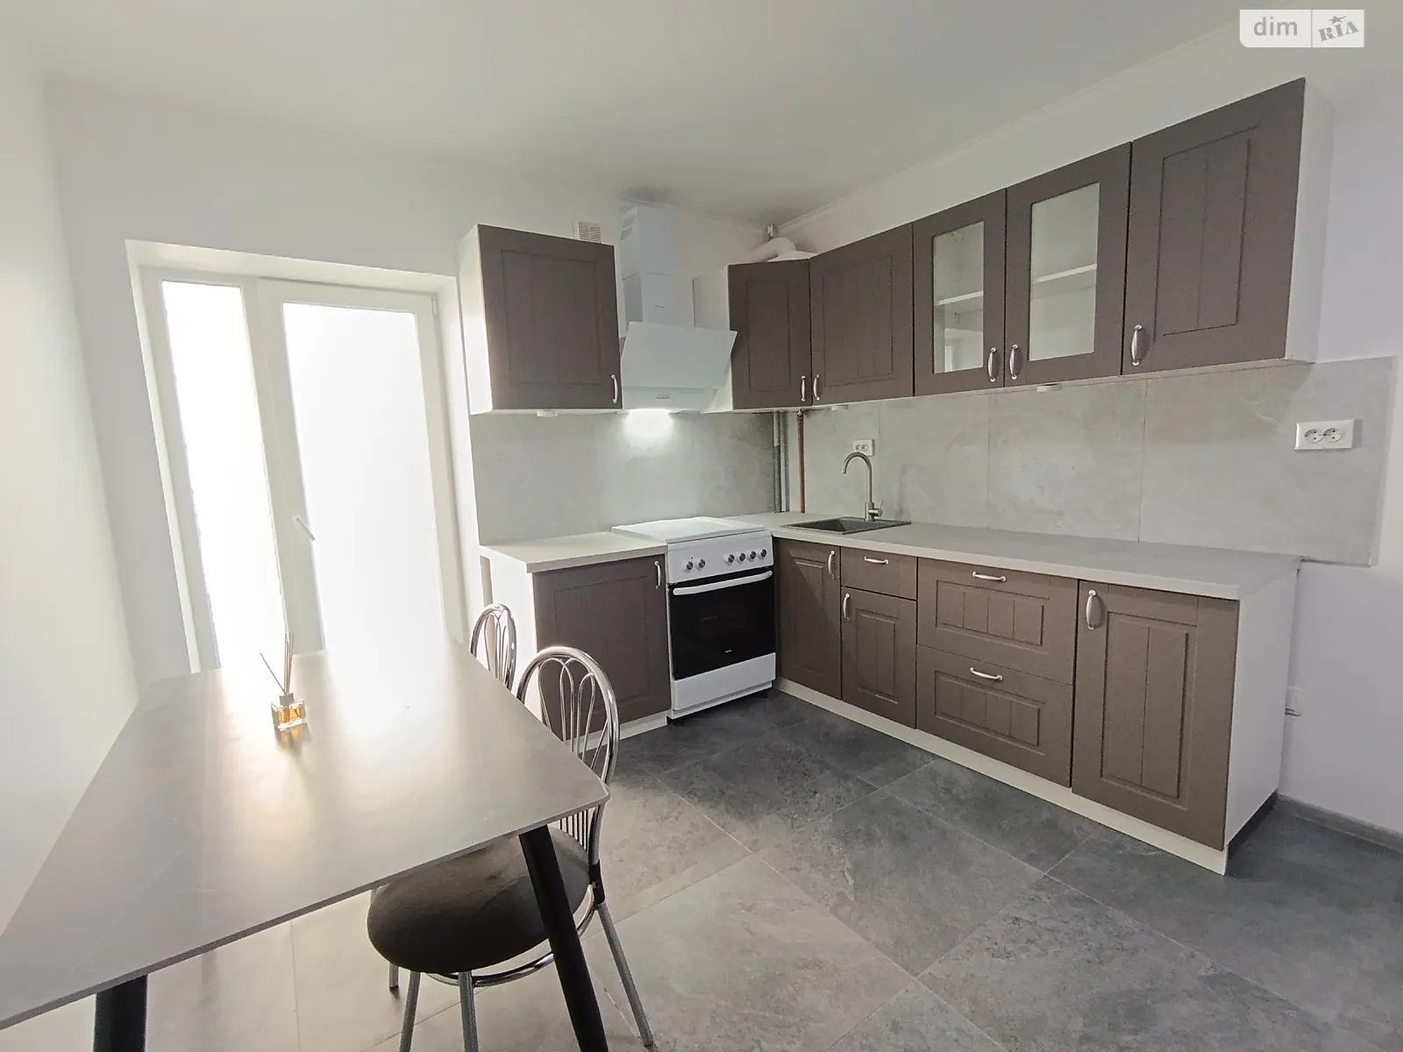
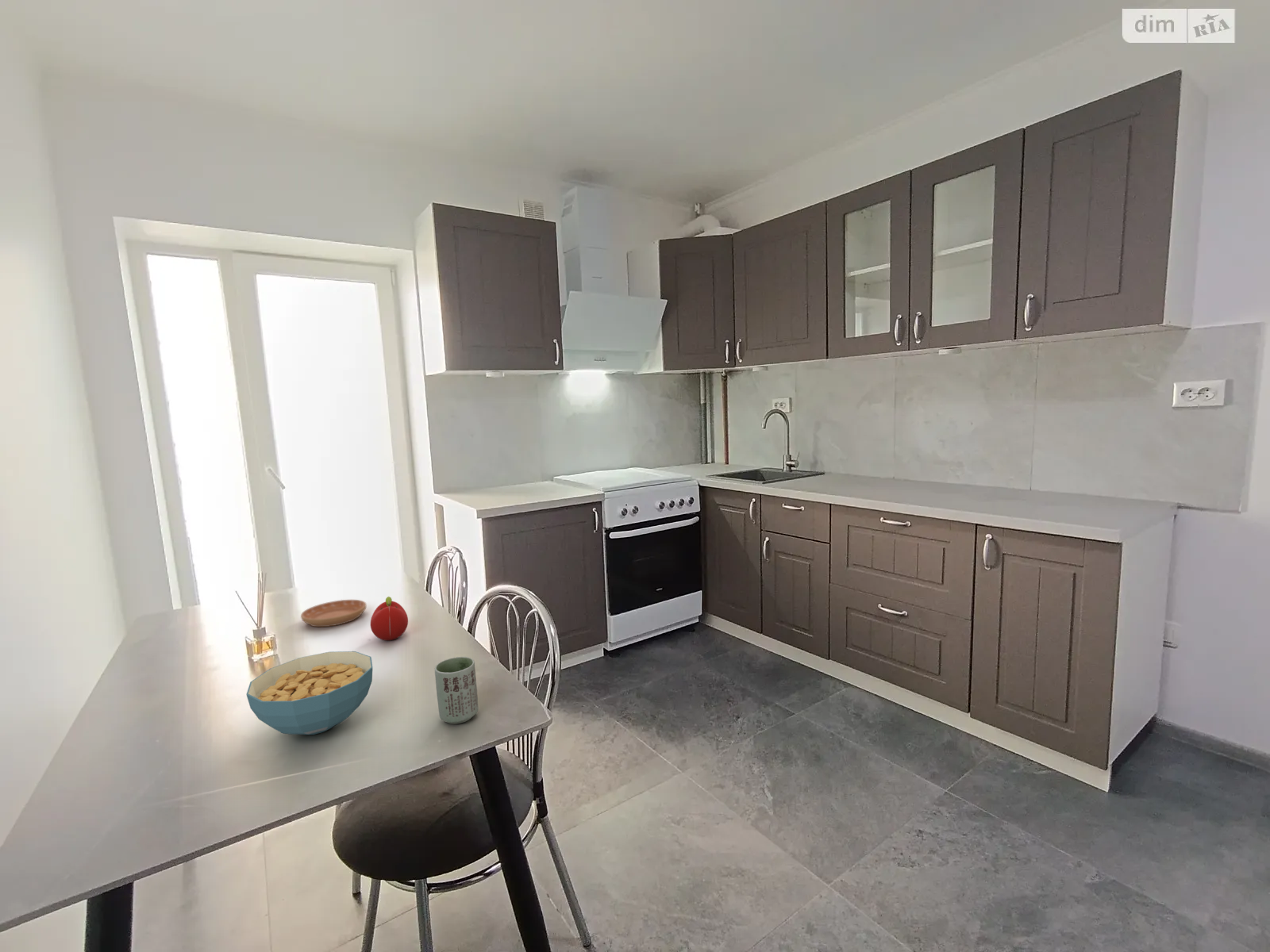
+ fruit [370,596,409,641]
+ cereal bowl [246,651,373,735]
+ saucer [300,599,368,628]
+ cup [434,656,479,724]
